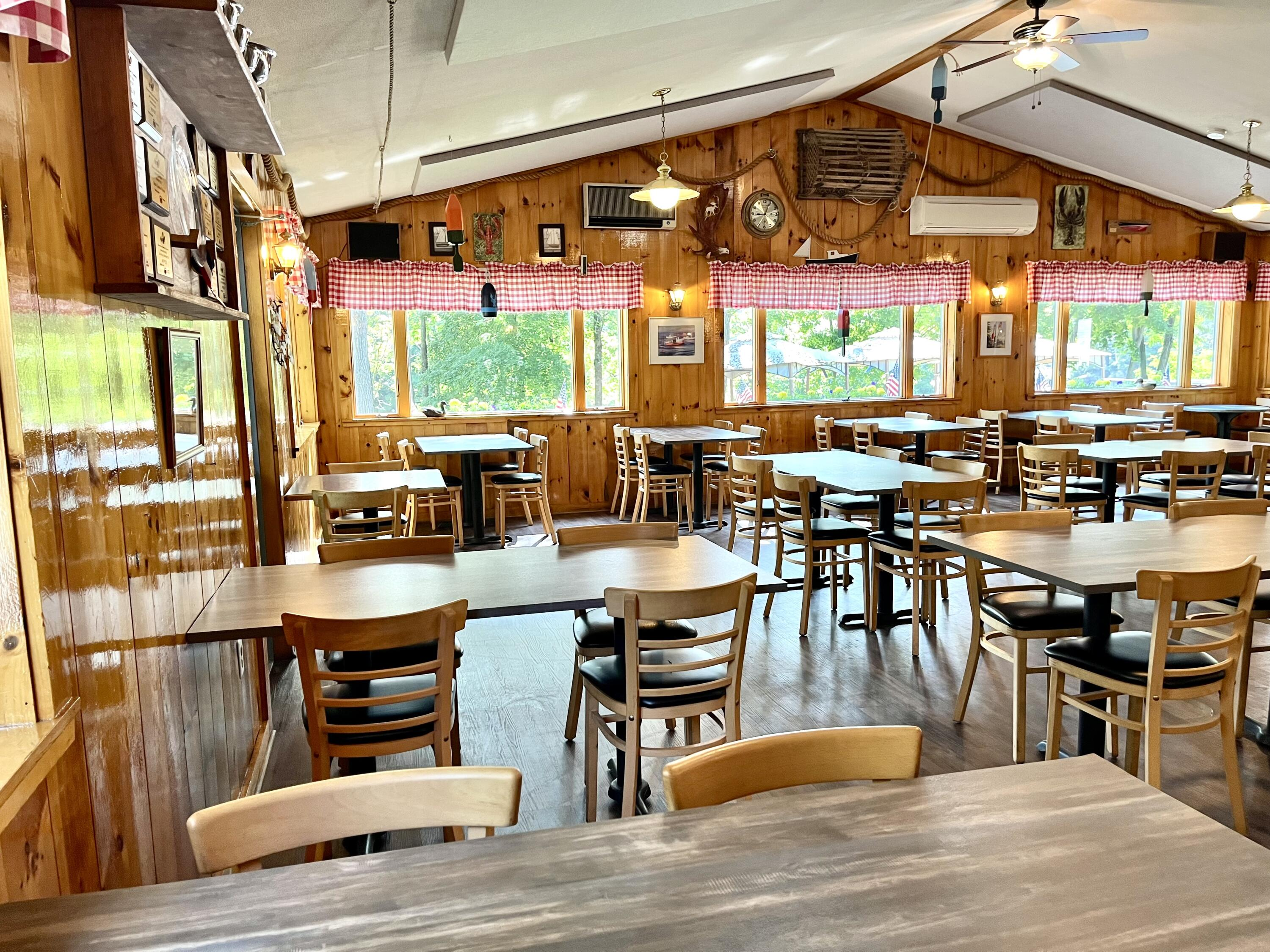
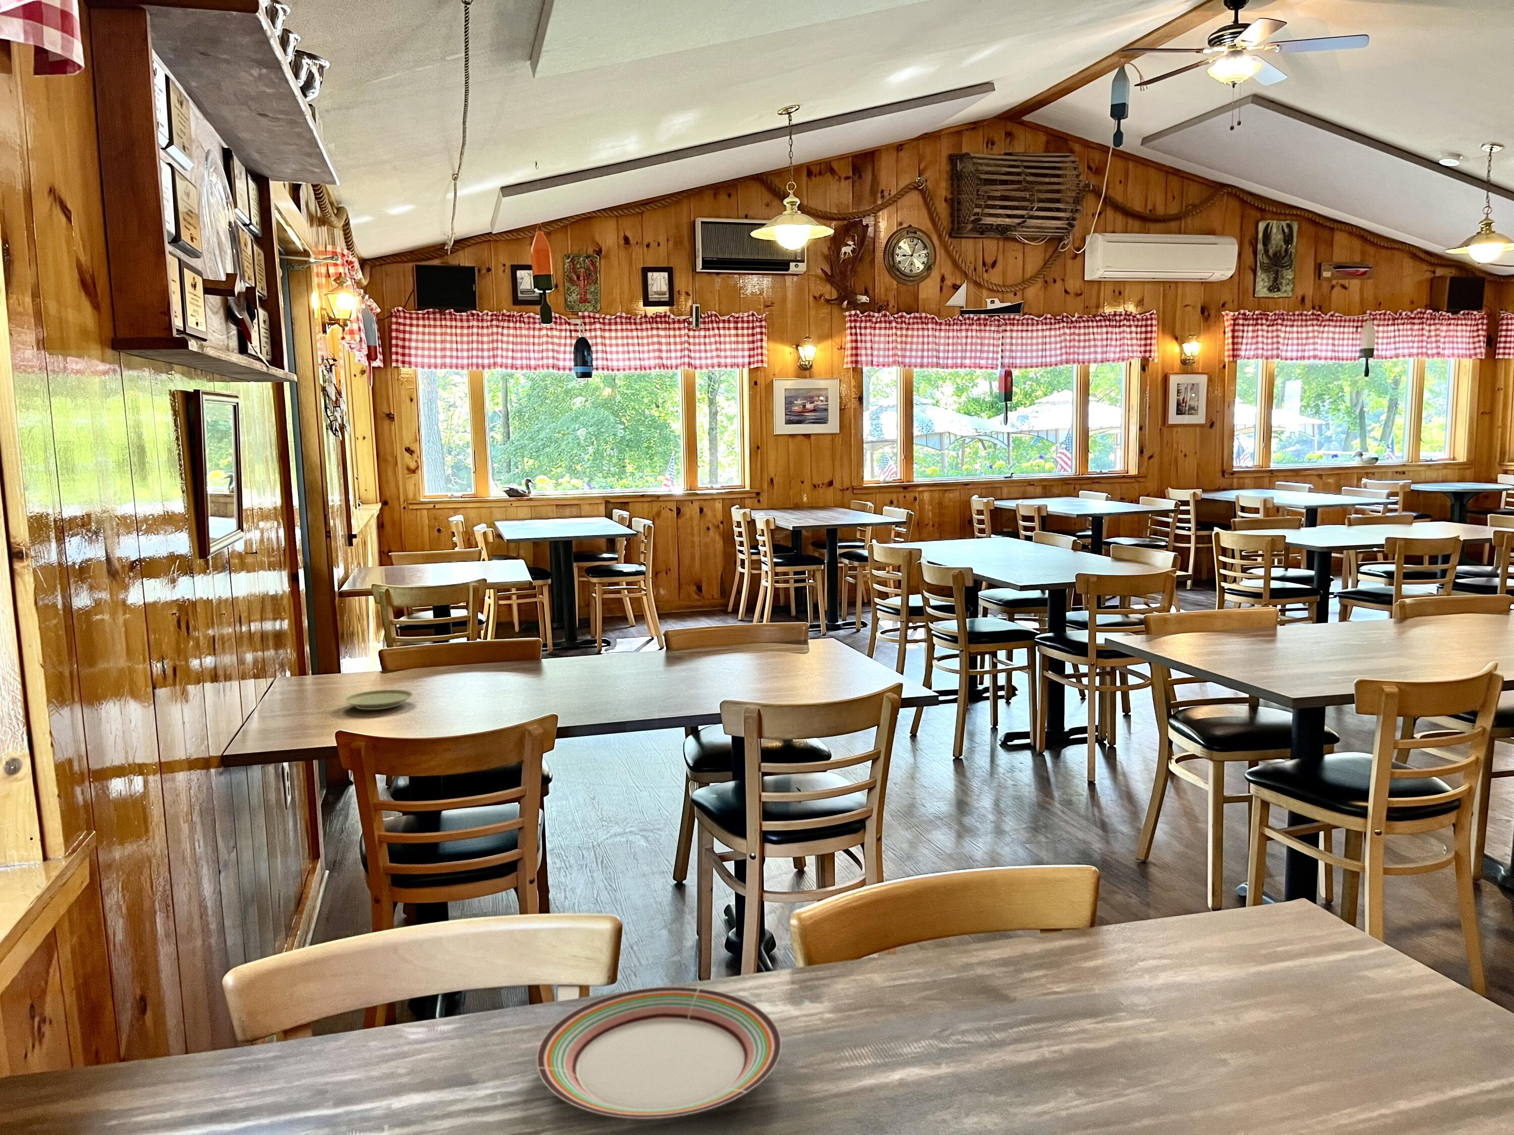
+ plate [536,986,782,1120]
+ plate [342,689,415,711]
